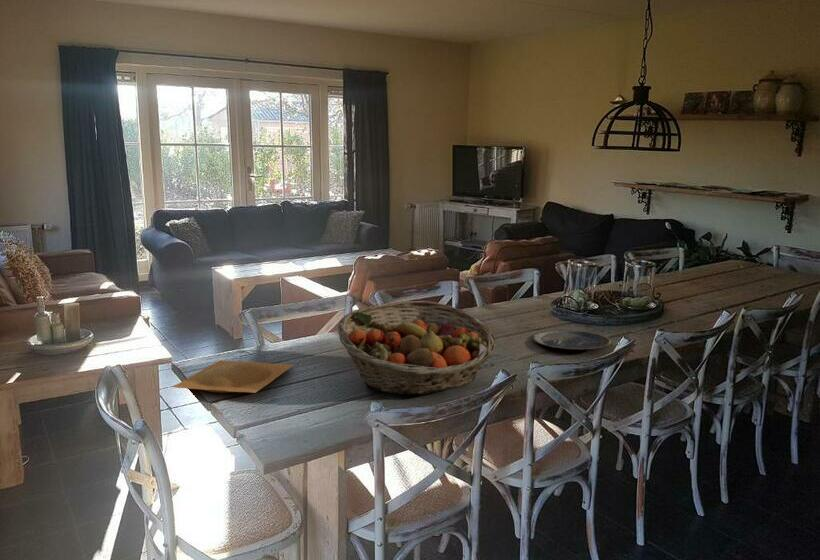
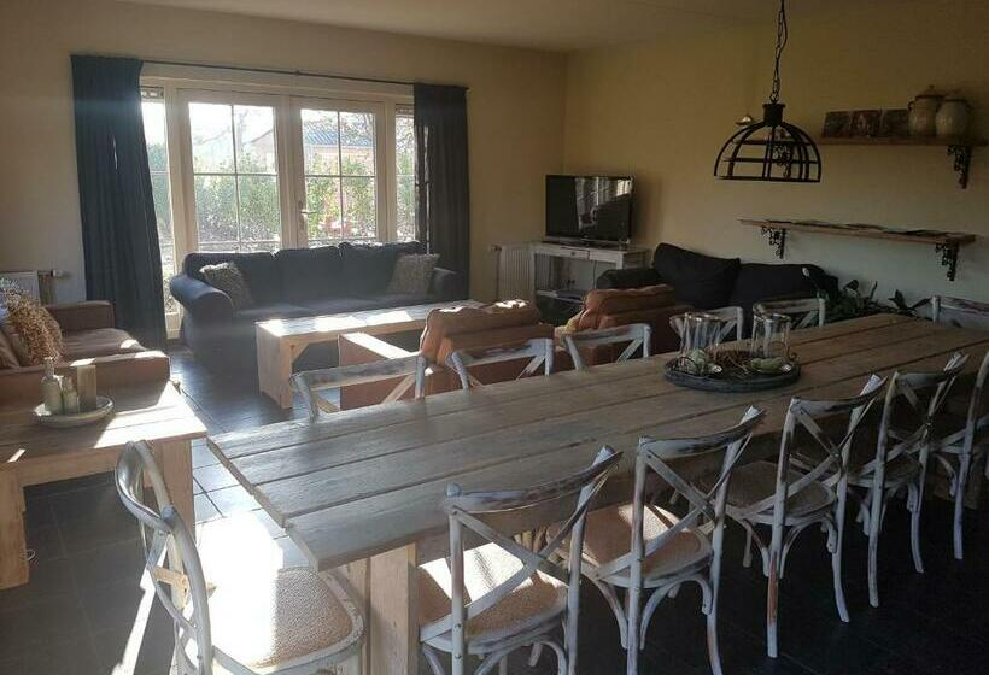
- fruit basket [337,300,497,396]
- plate [532,329,612,351]
- plate [171,360,295,394]
